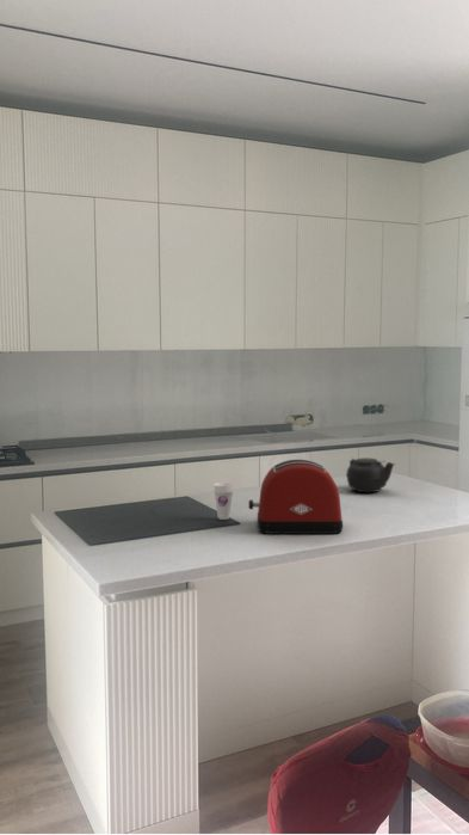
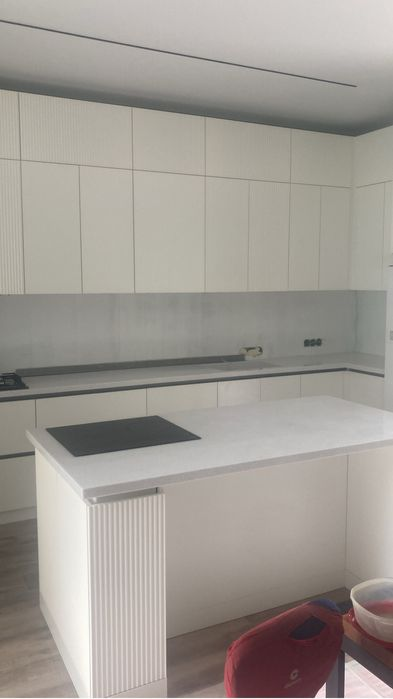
- cup [212,481,235,521]
- teapot [345,456,396,493]
- toaster [247,458,344,535]
